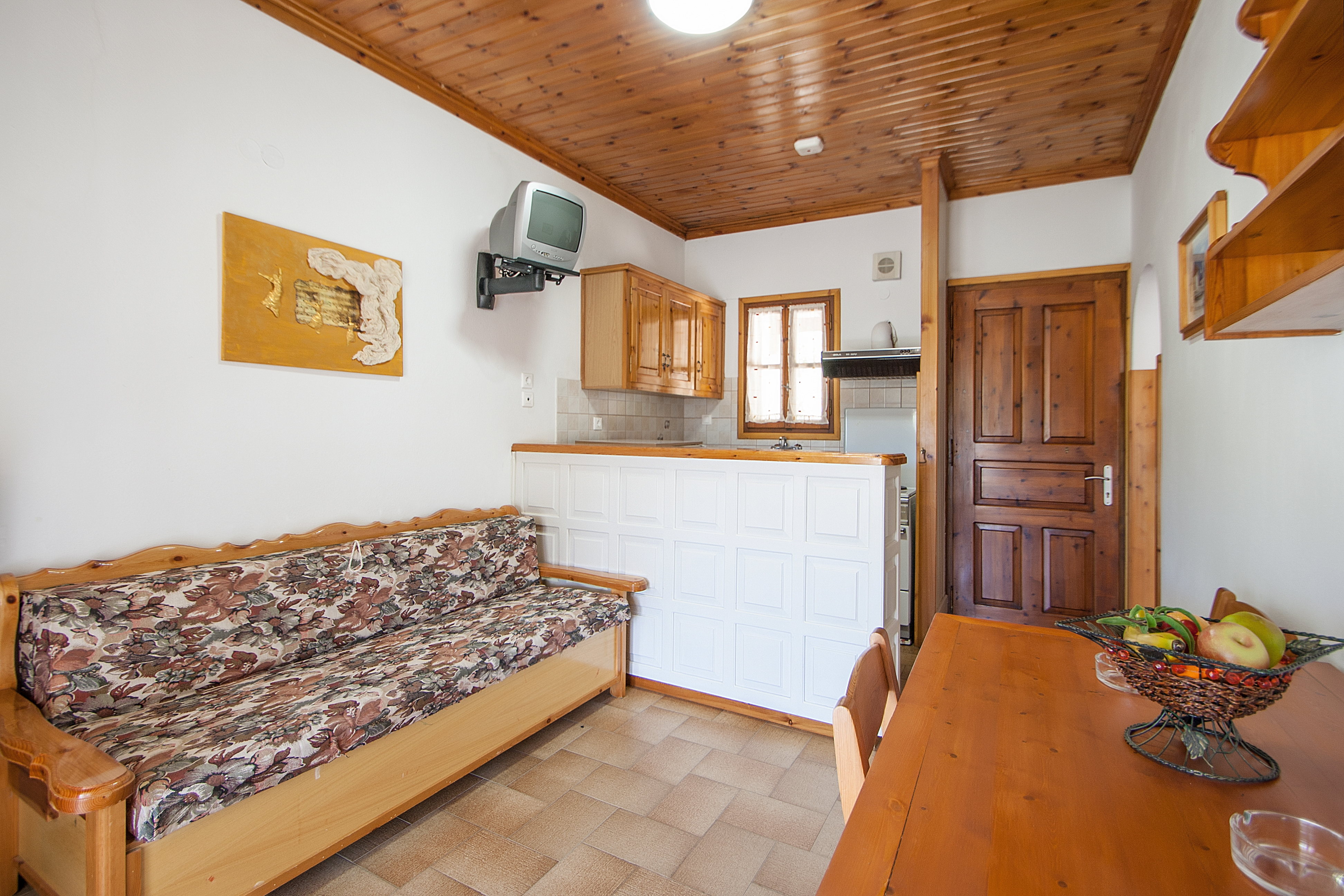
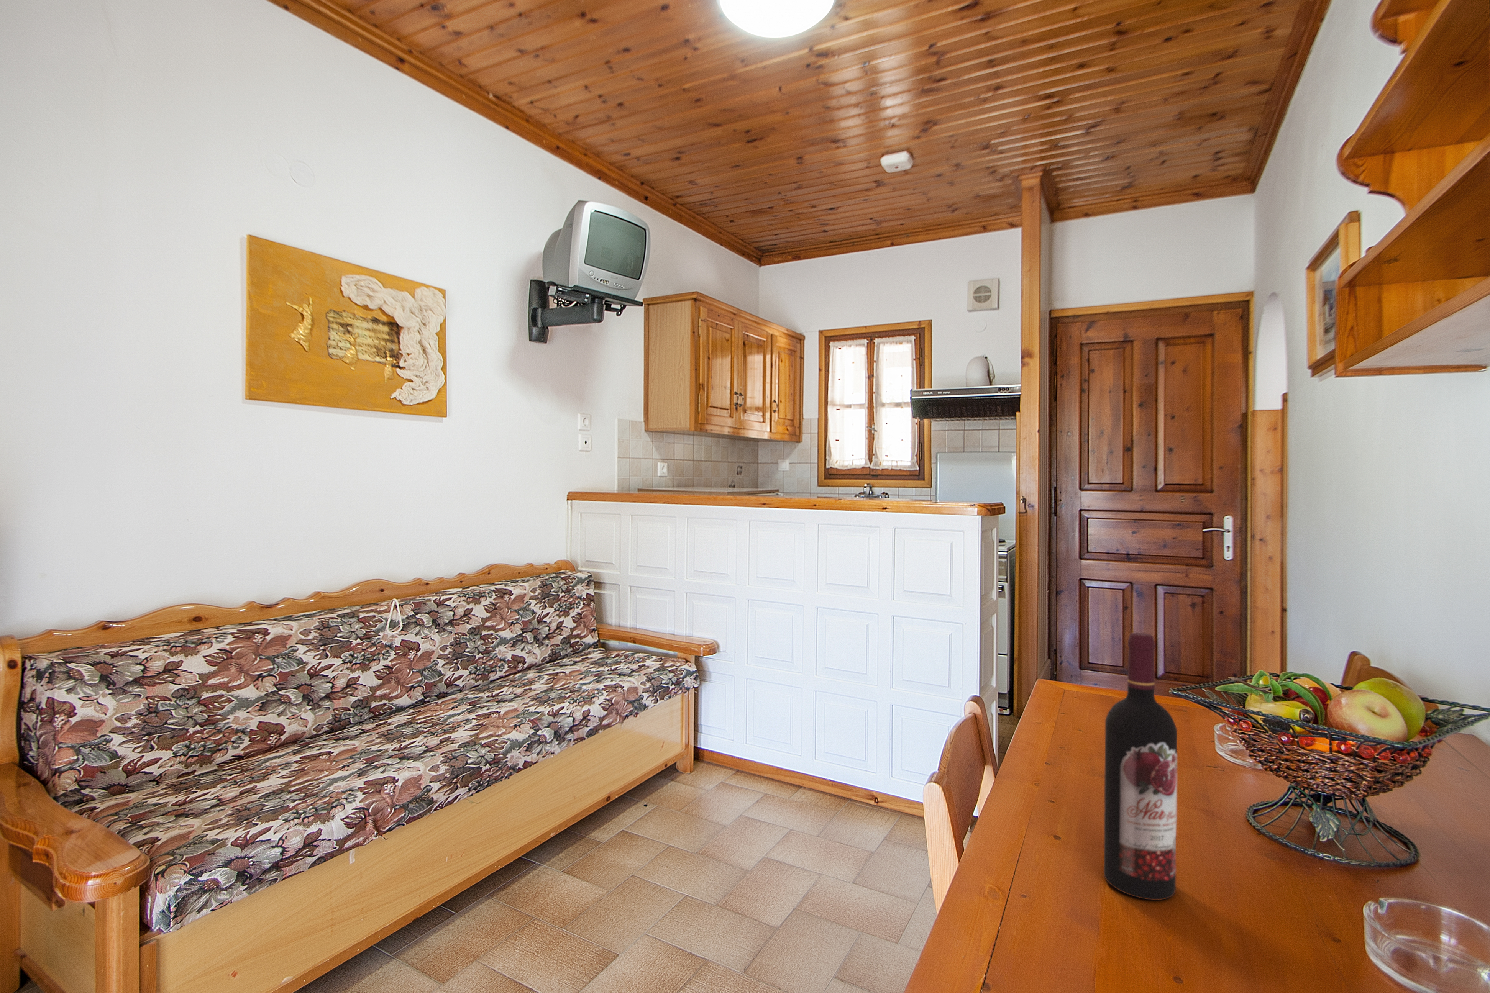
+ wine bottle [1103,632,1177,900]
